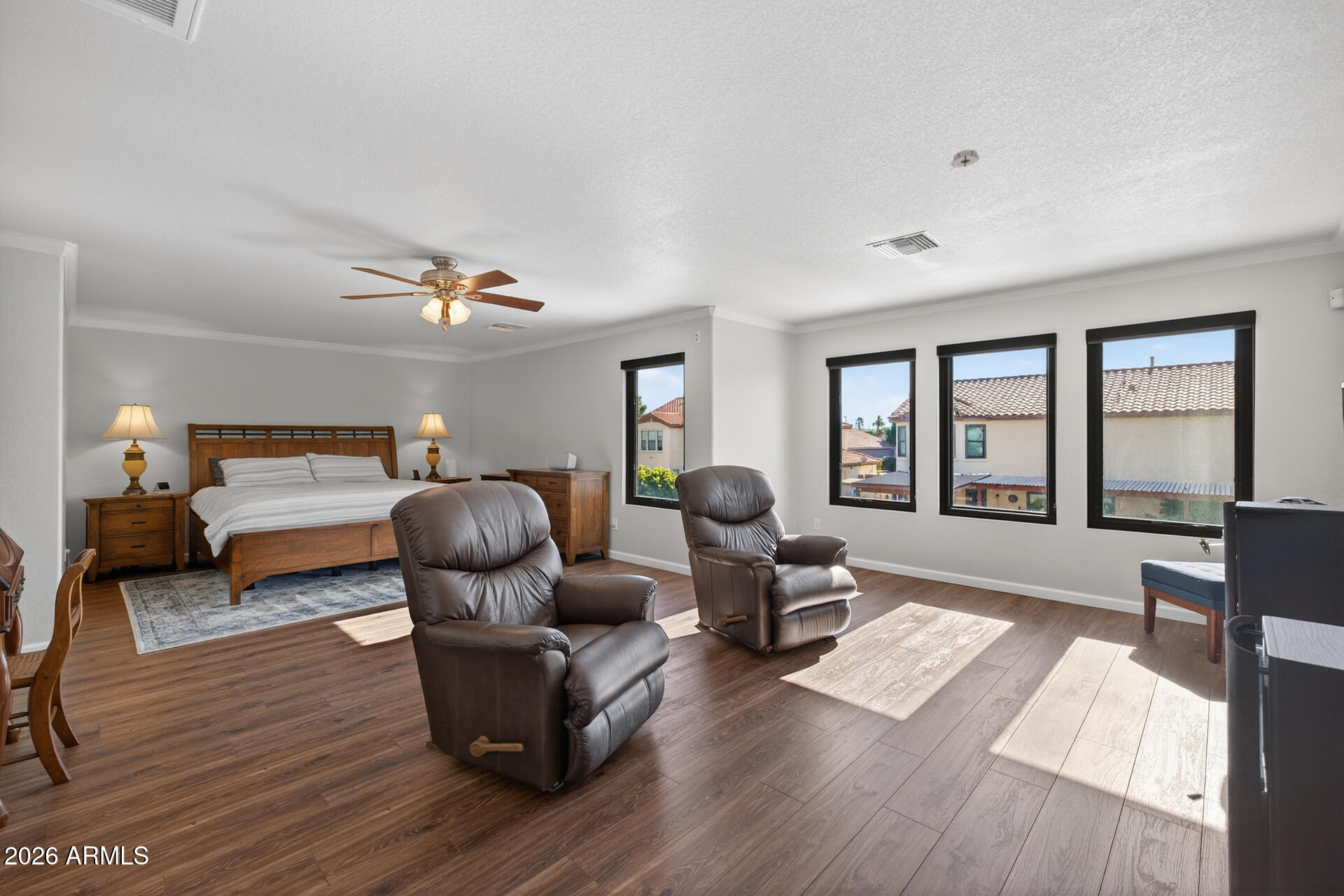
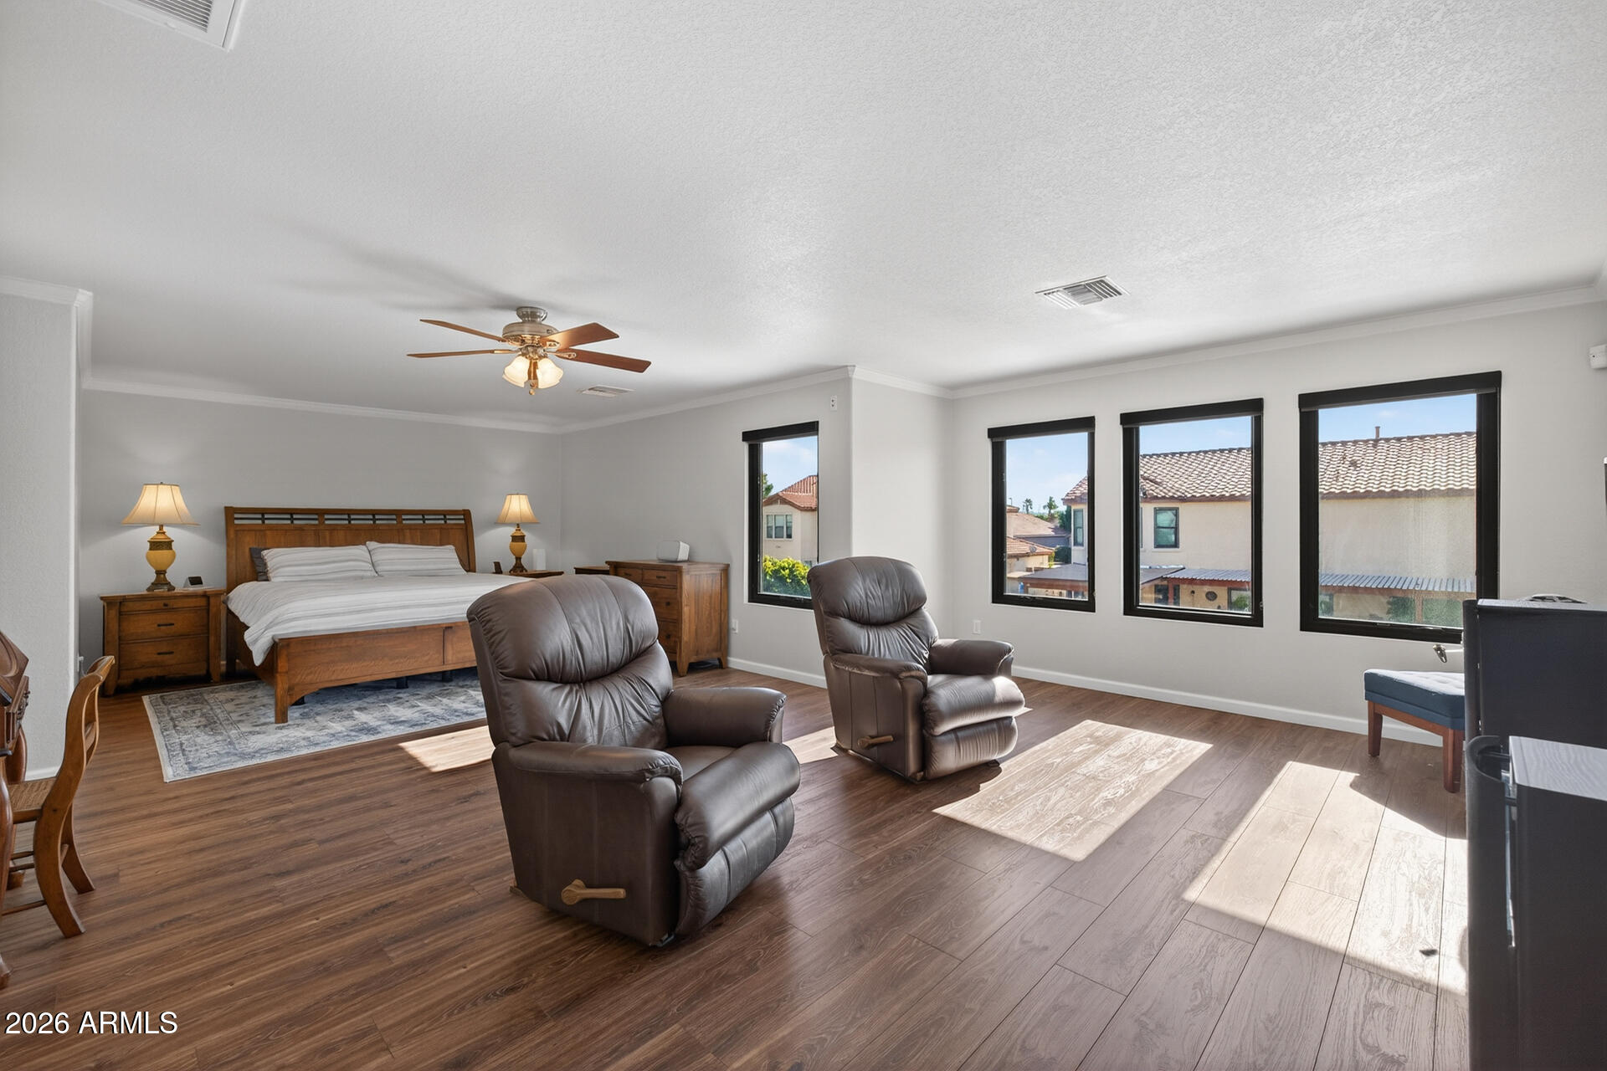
- smoke detector [949,149,981,171]
